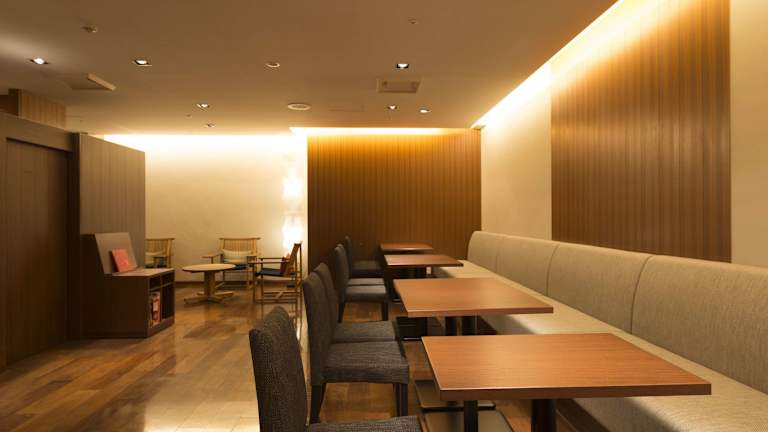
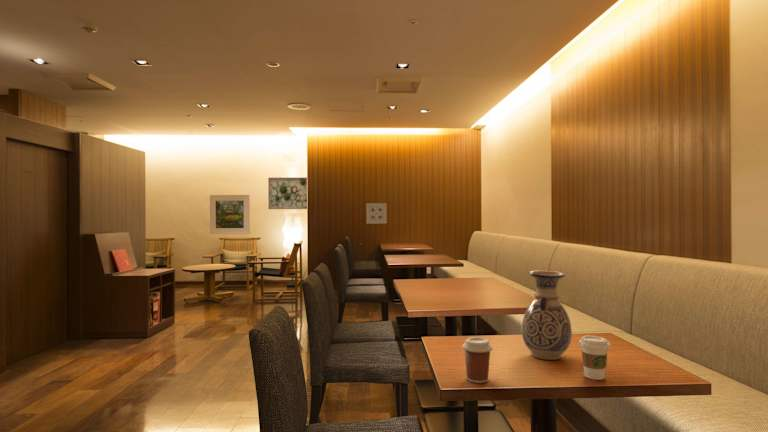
+ wall art [267,177,308,210]
+ coffee cup [578,335,611,381]
+ wall art [365,202,388,225]
+ coffee cup [461,336,493,384]
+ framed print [209,194,251,235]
+ vase [521,270,573,361]
